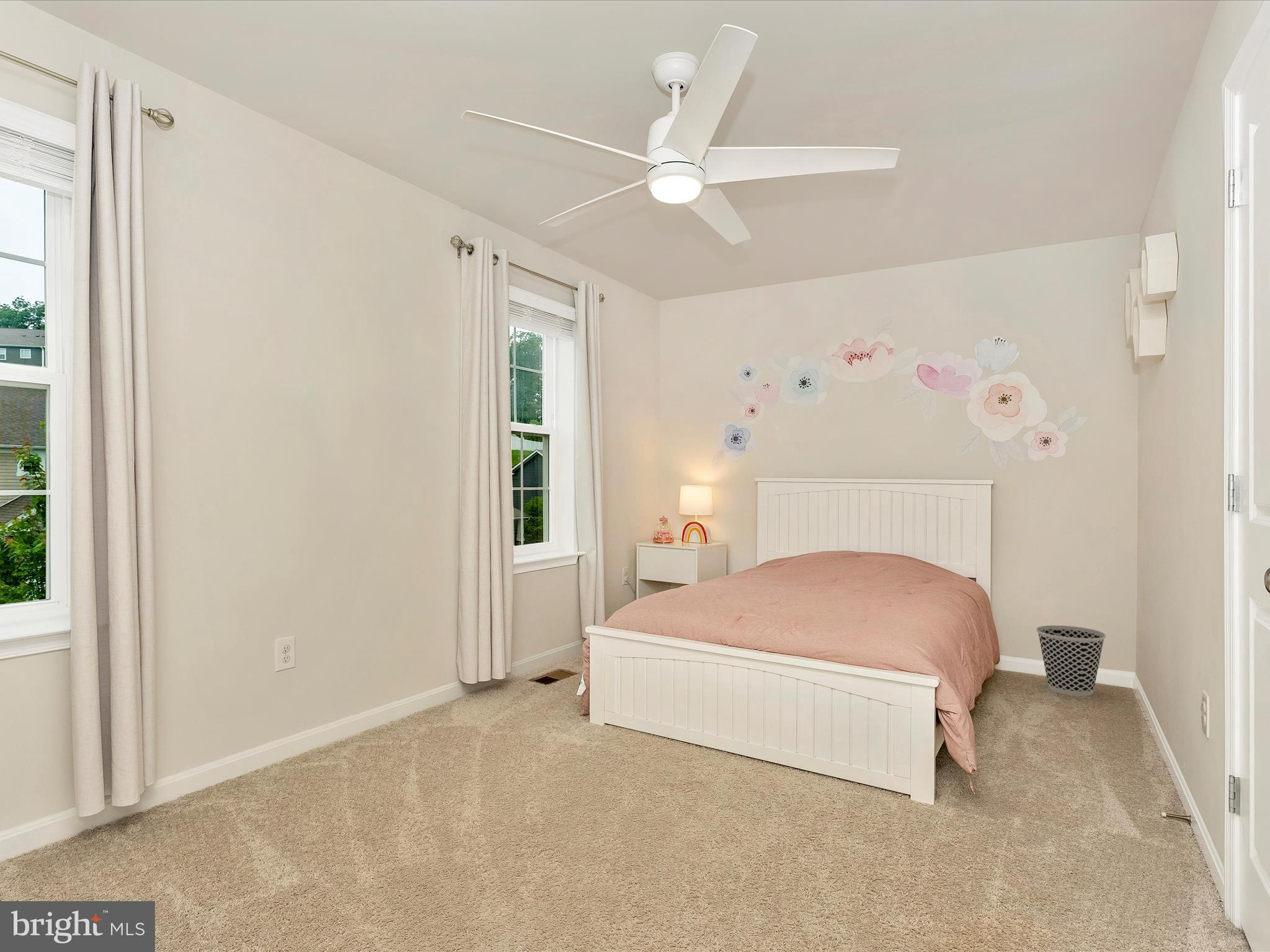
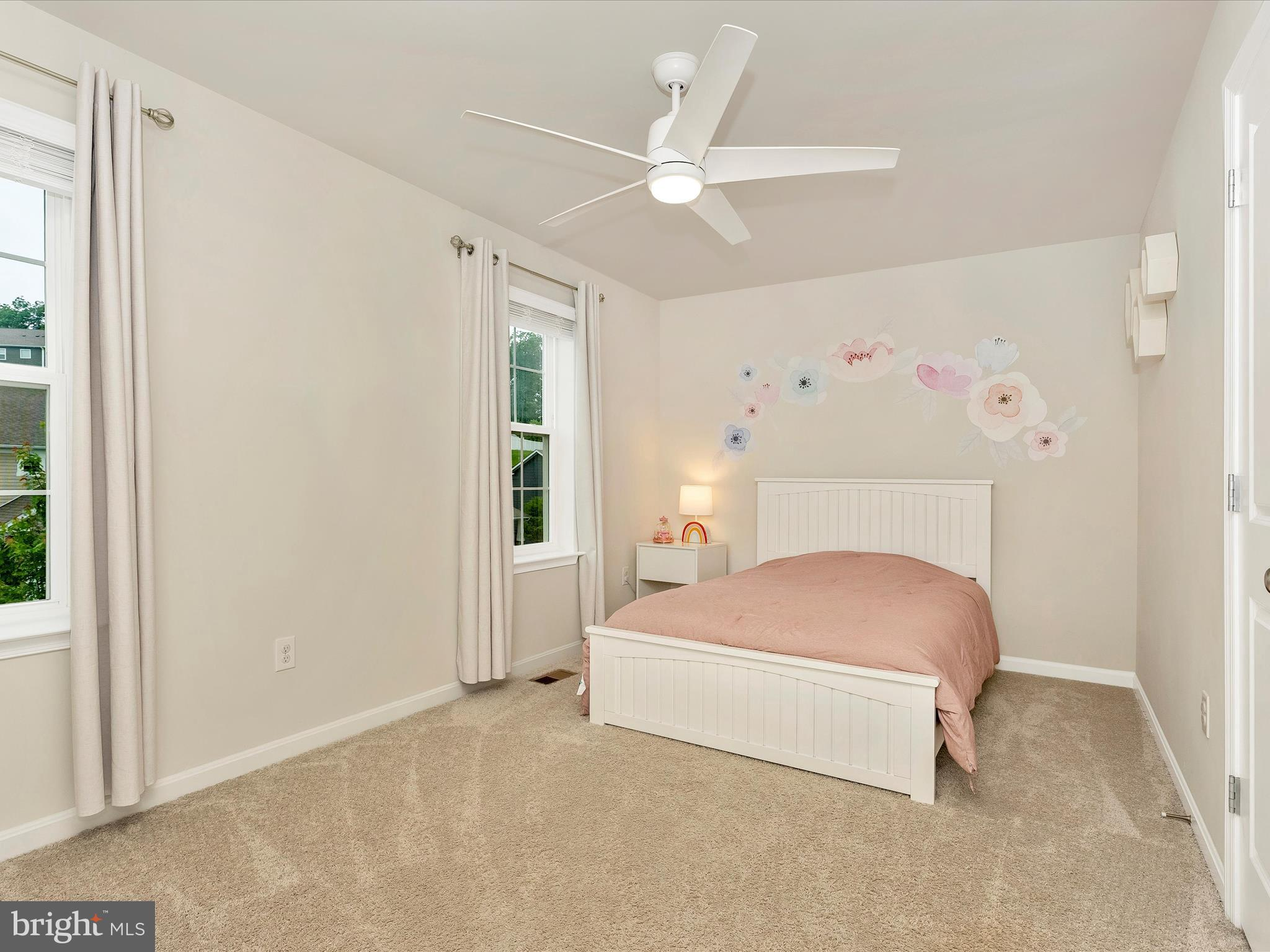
- wastebasket [1036,625,1106,697]
